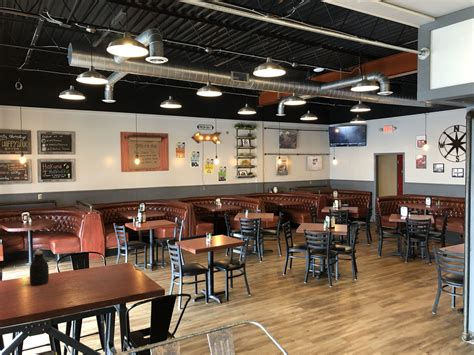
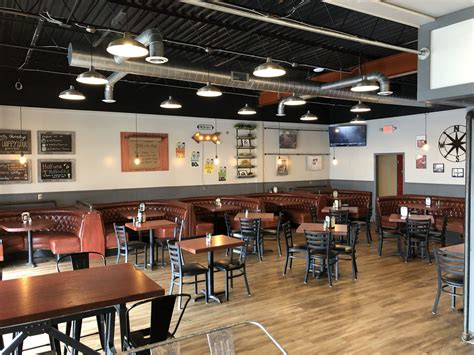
- bottle [29,250,50,286]
